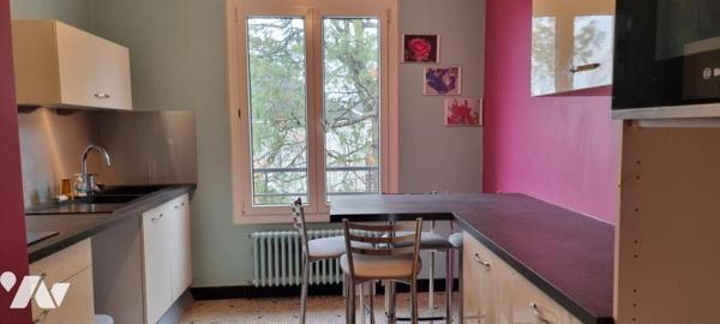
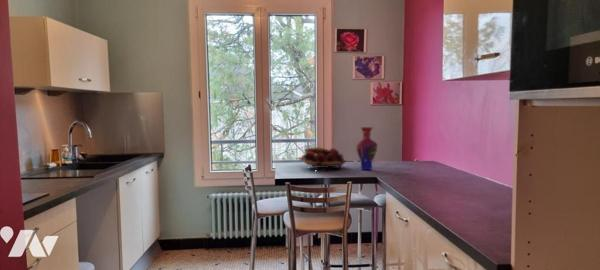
+ fruit basket [297,146,347,172]
+ vase [355,126,379,171]
